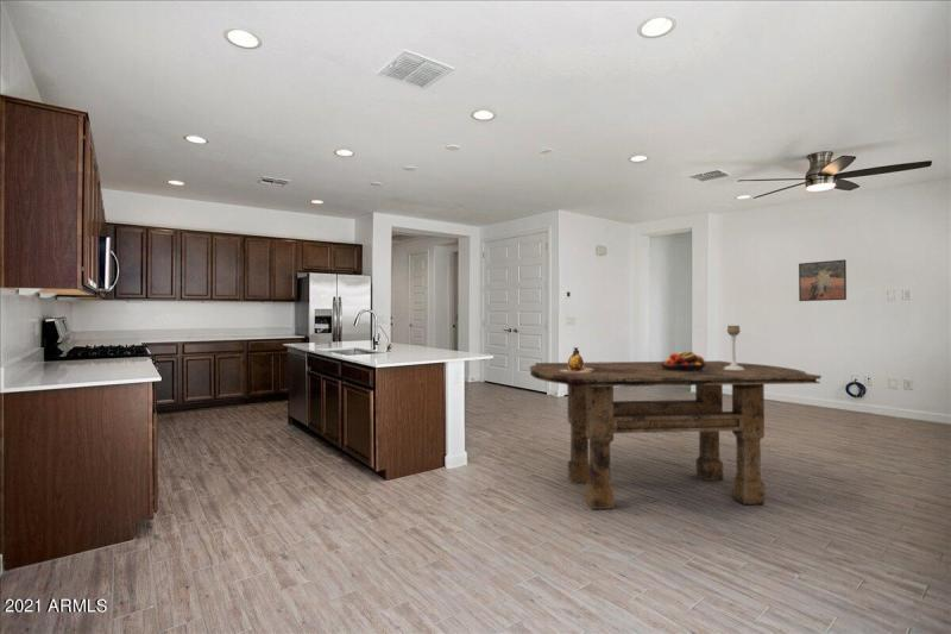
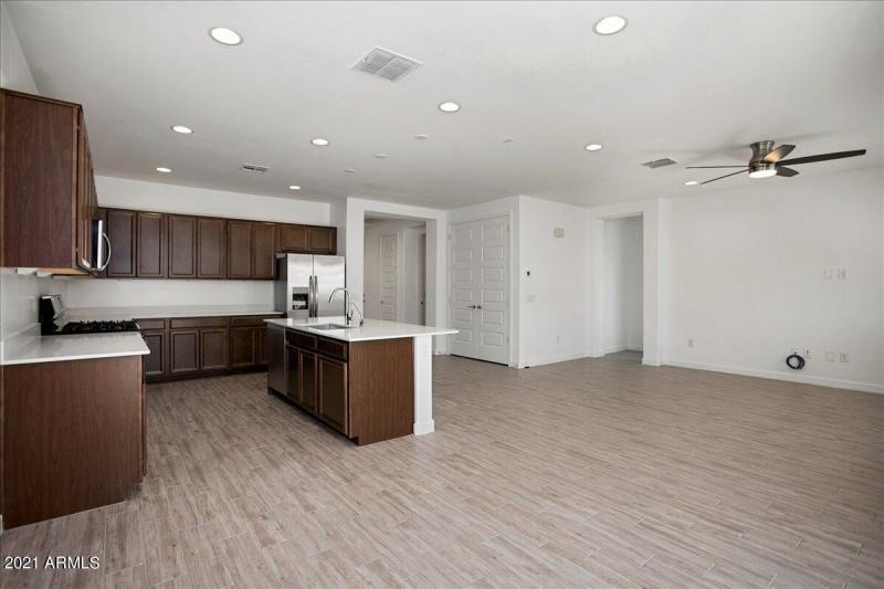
- vase [560,346,593,372]
- candle holder [724,325,744,370]
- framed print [798,258,848,302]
- dining table [528,360,823,510]
- fruit bowl [660,351,706,372]
